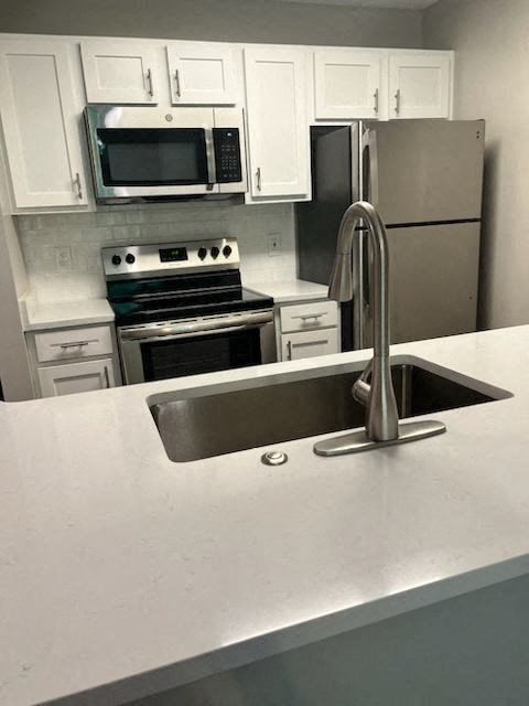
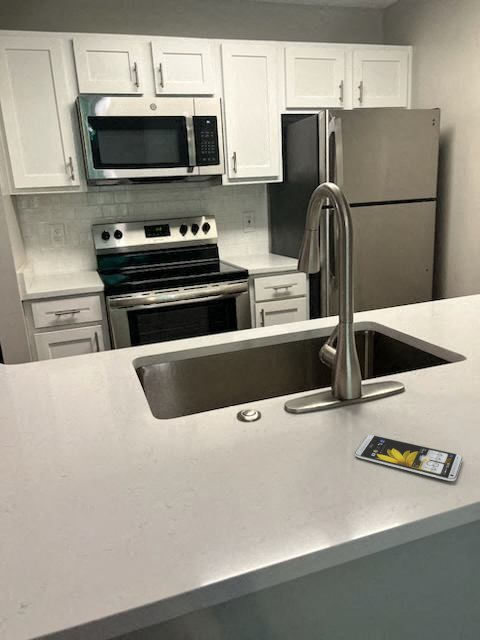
+ smartphone [354,434,463,482]
